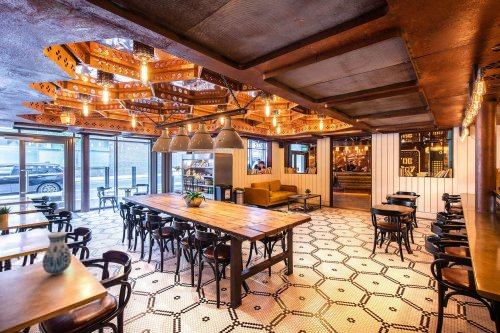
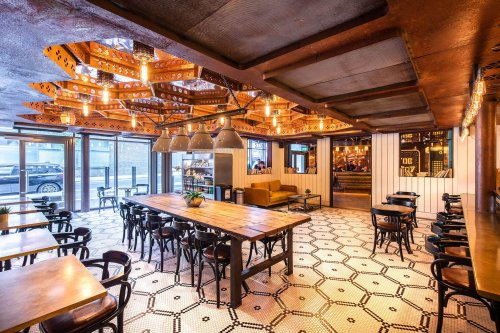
- vase [41,231,72,276]
